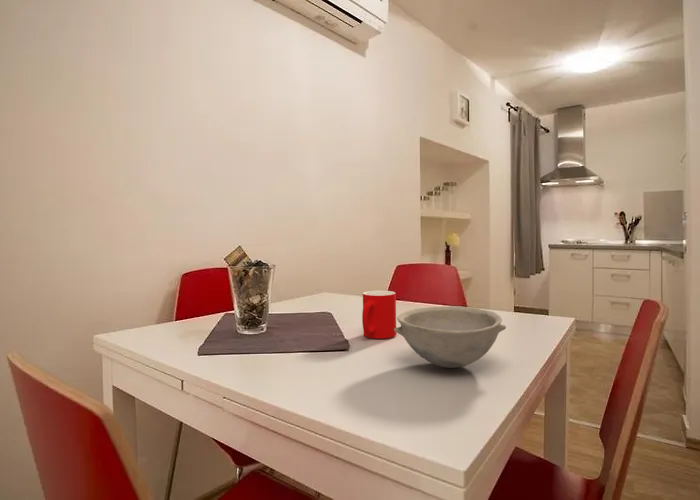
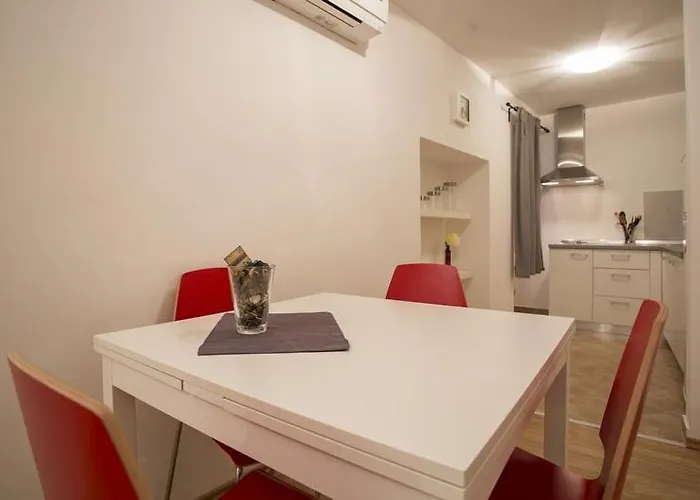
- cup [361,290,397,340]
- bowl [394,305,507,369]
